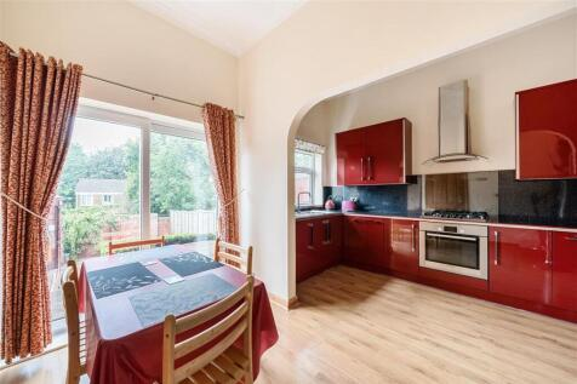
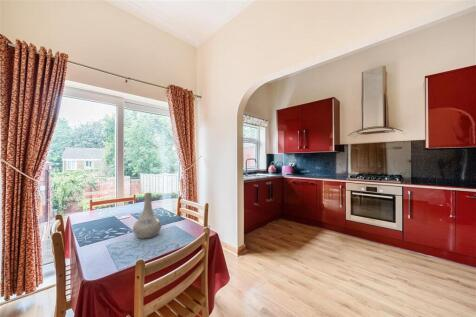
+ vase [132,192,162,240]
